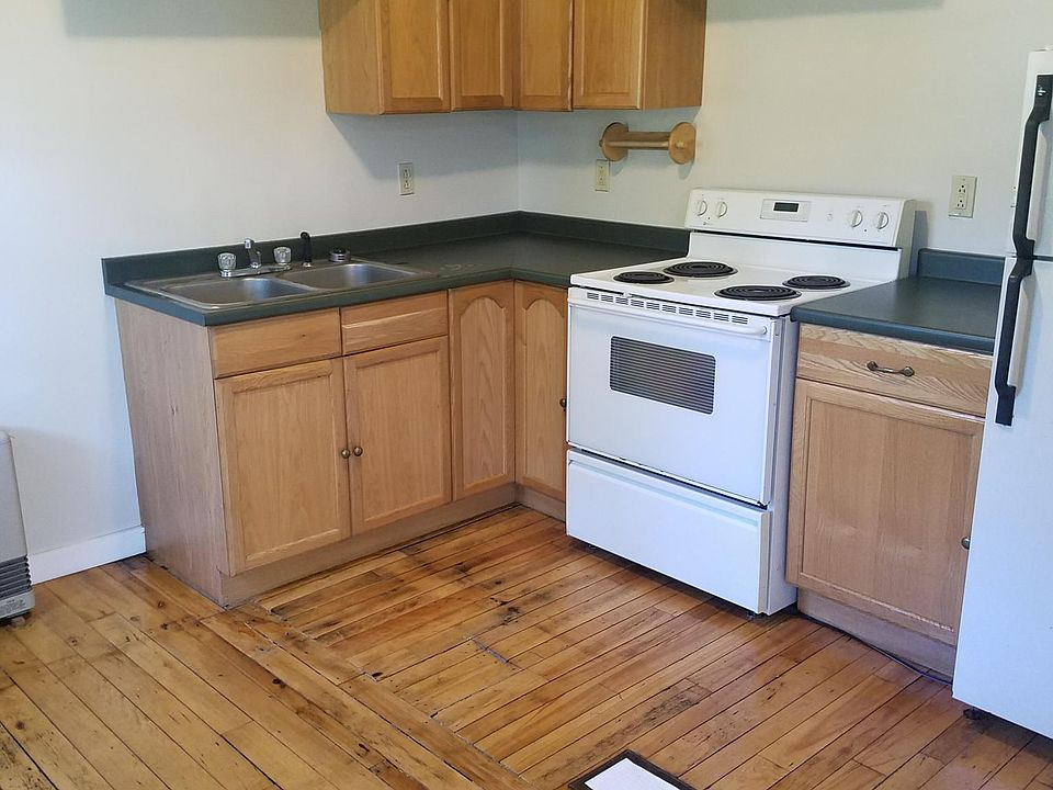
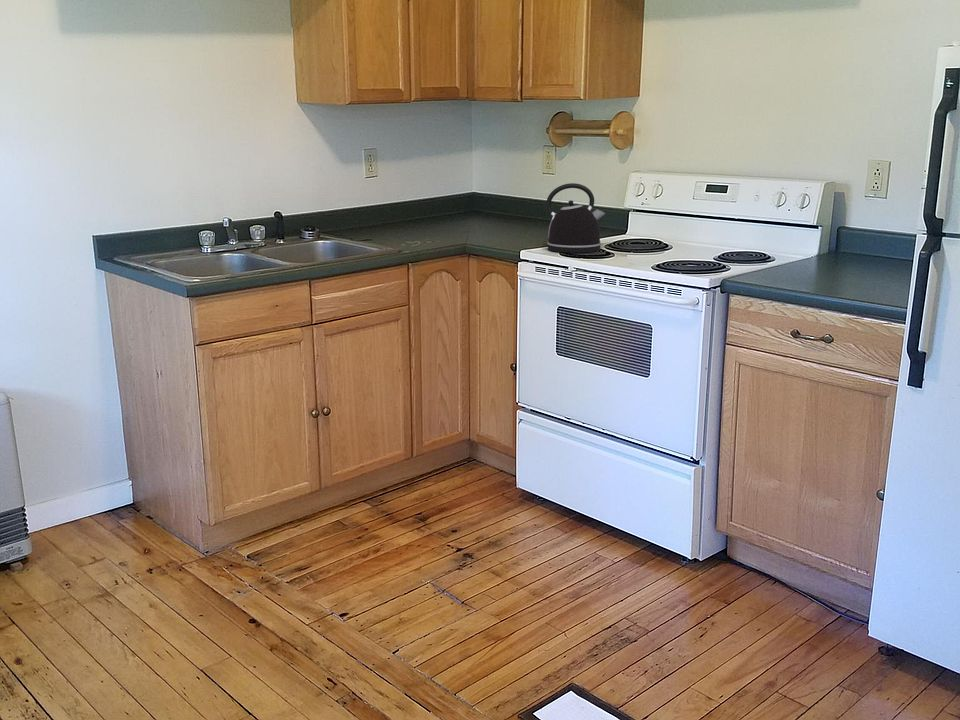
+ kettle [542,182,606,254]
